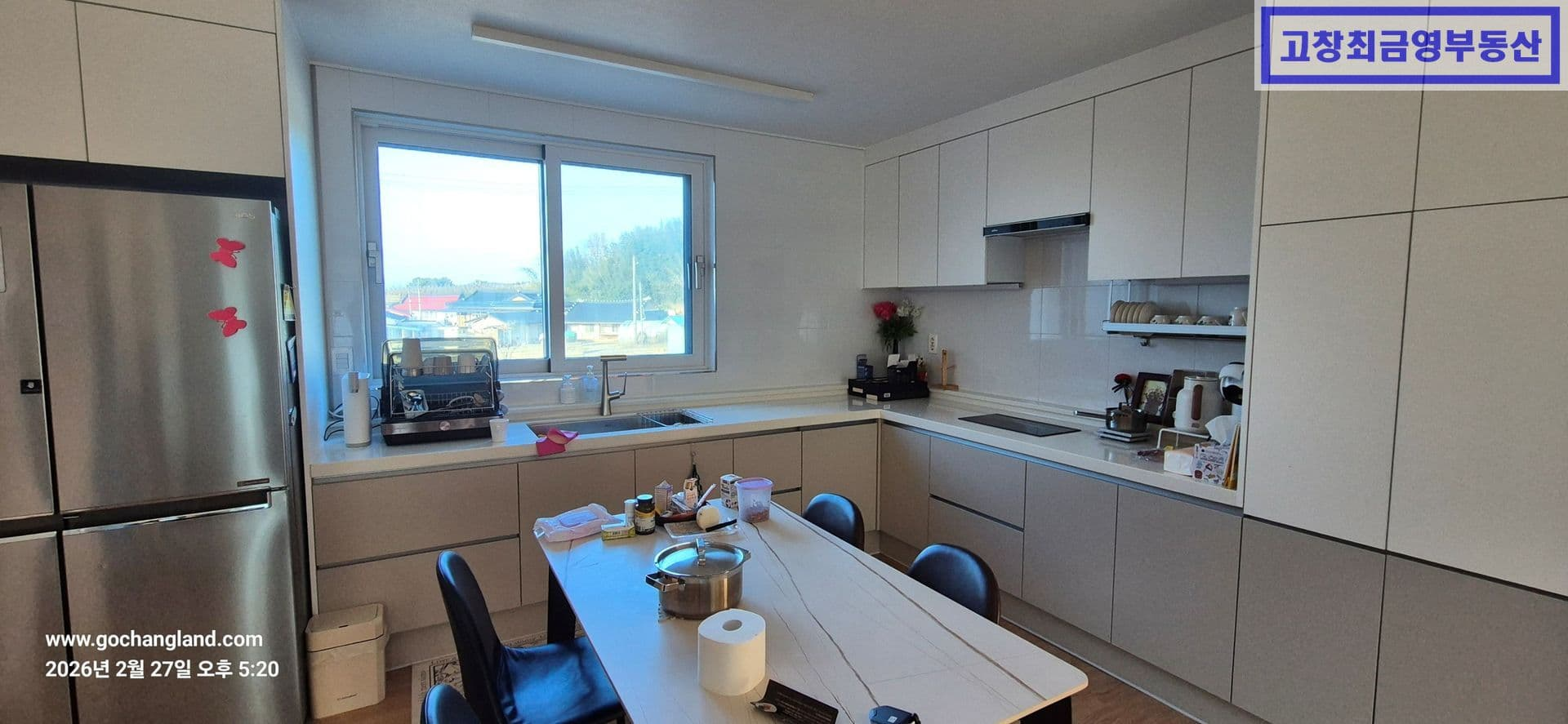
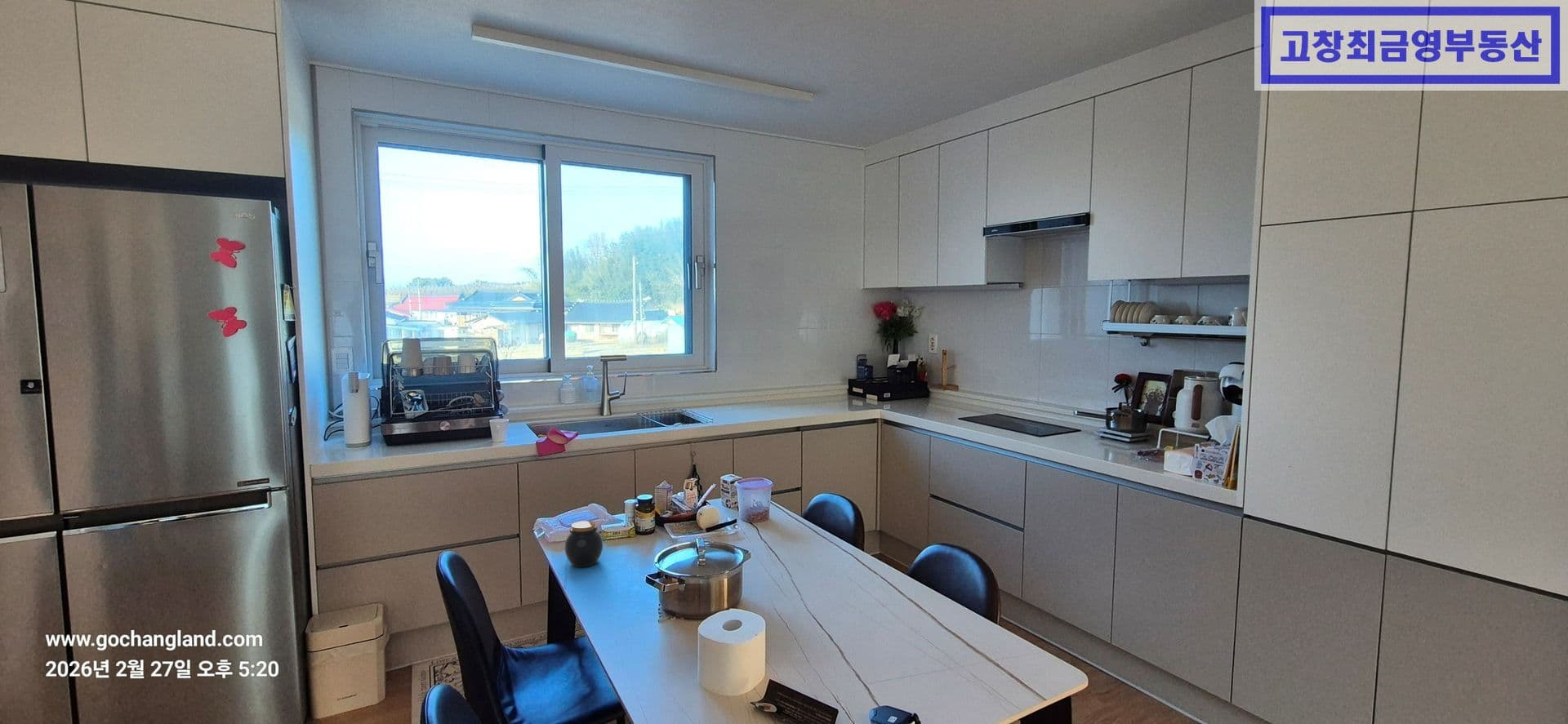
+ jar [564,520,604,568]
